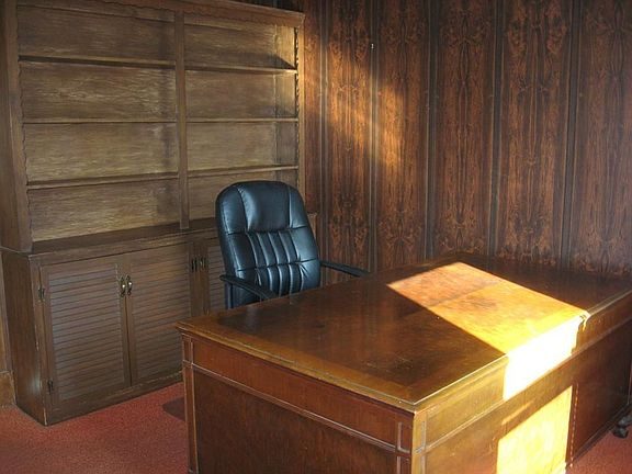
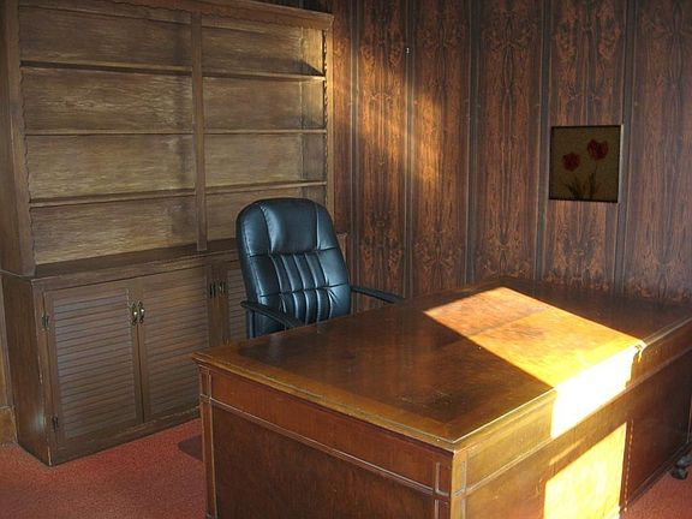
+ wall art [548,124,625,204]
